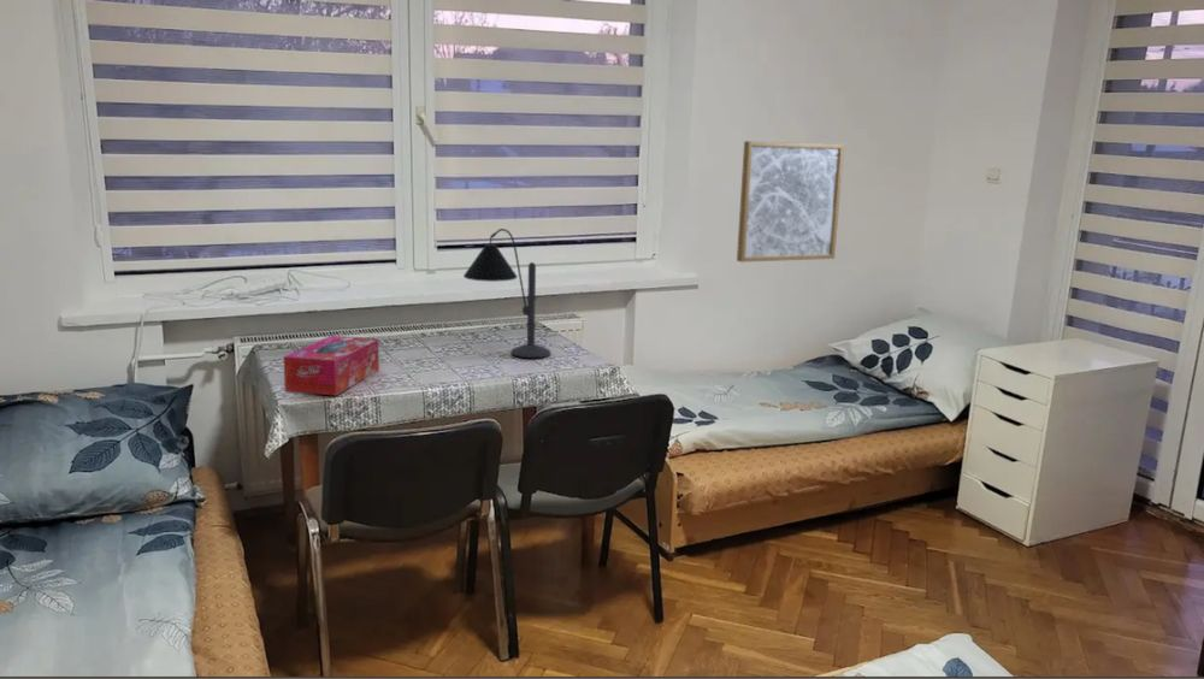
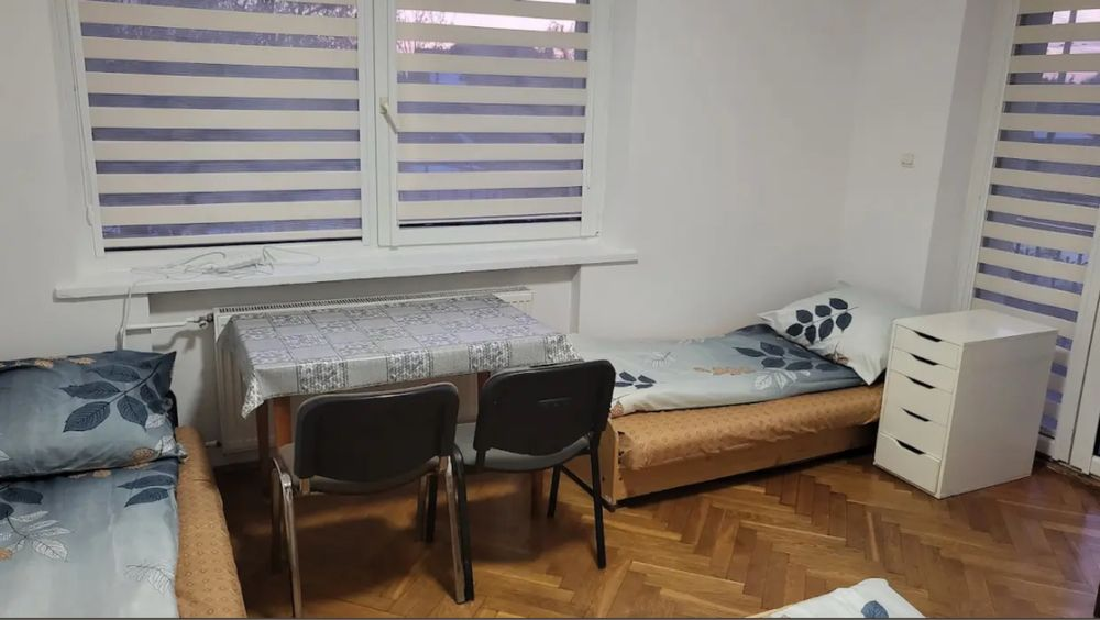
- tissue box [282,335,380,397]
- wall art [736,140,845,264]
- desk lamp [462,228,551,359]
